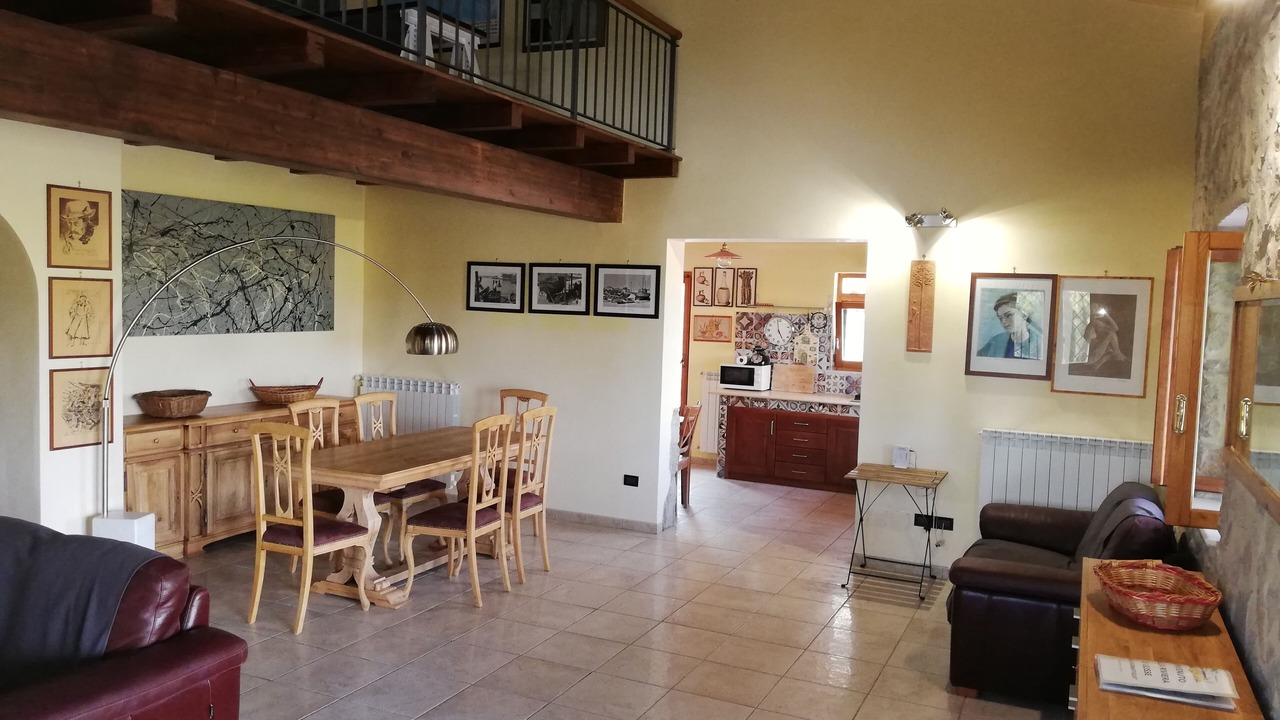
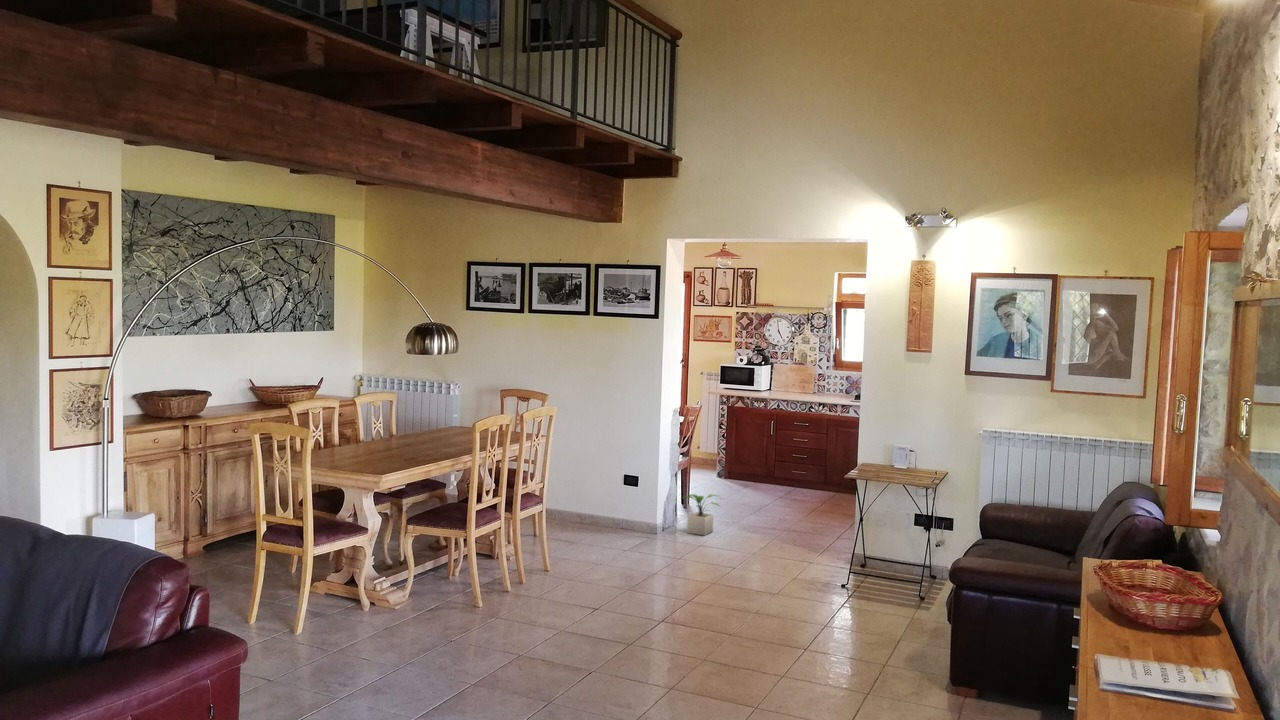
+ potted plant [681,493,723,537]
